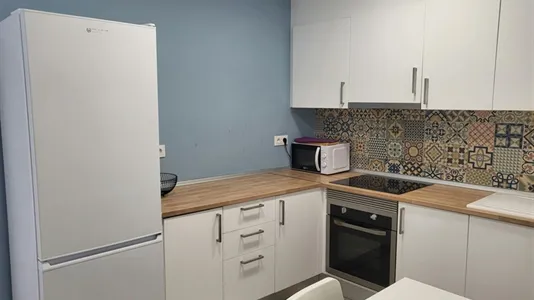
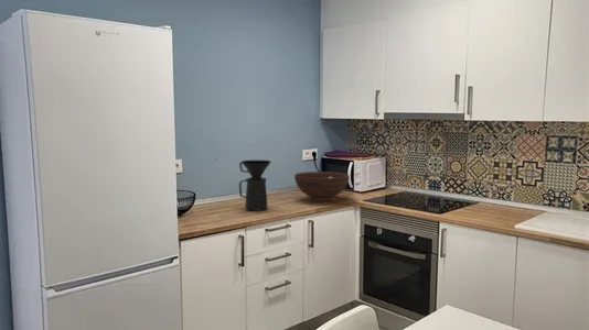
+ fruit bowl [293,170,351,202]
+ coffee maker [238,160,271,212]
